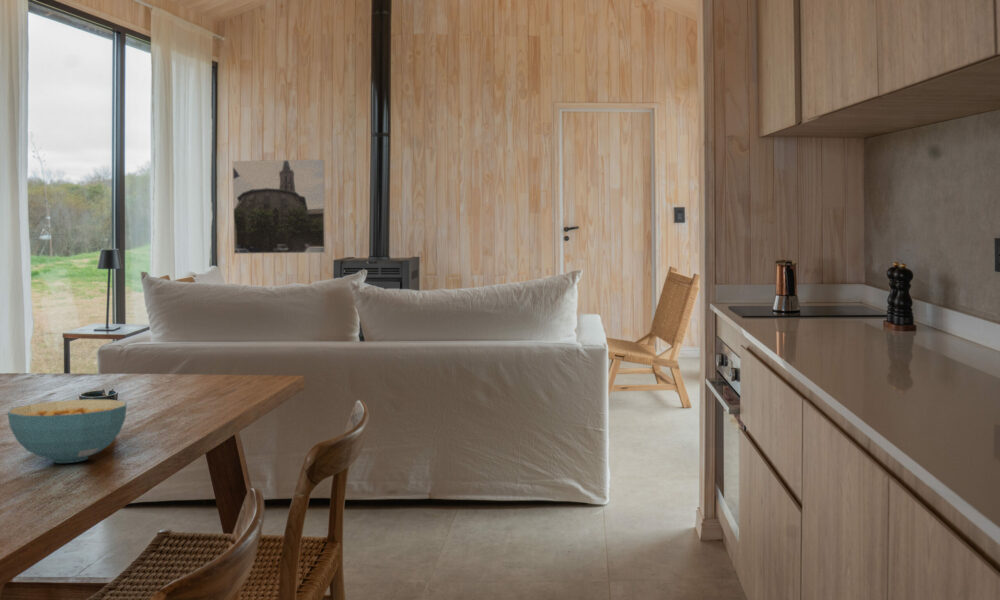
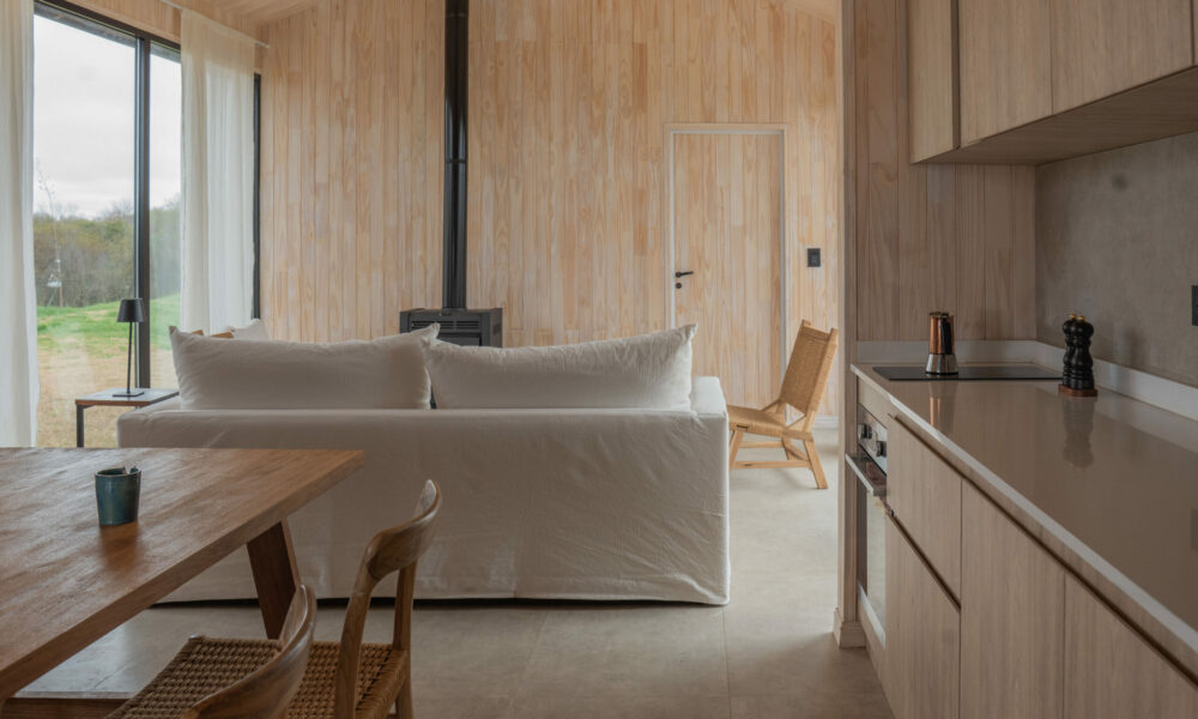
- cereal bowl [6,398,128,464]
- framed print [232,158,327,255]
